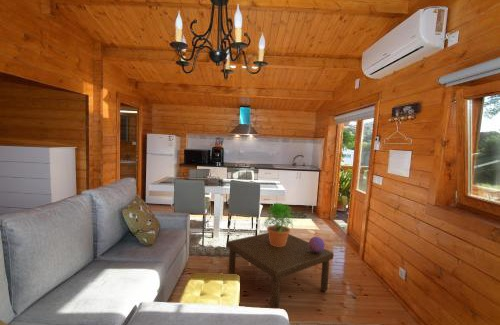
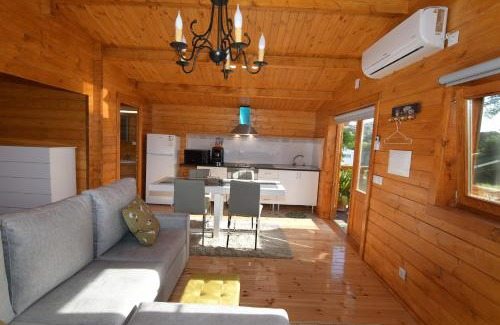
- coffee table [226,232,335,309]
- potted plant [263,201,296,247]
- decorative ball [308,236,326,253]
